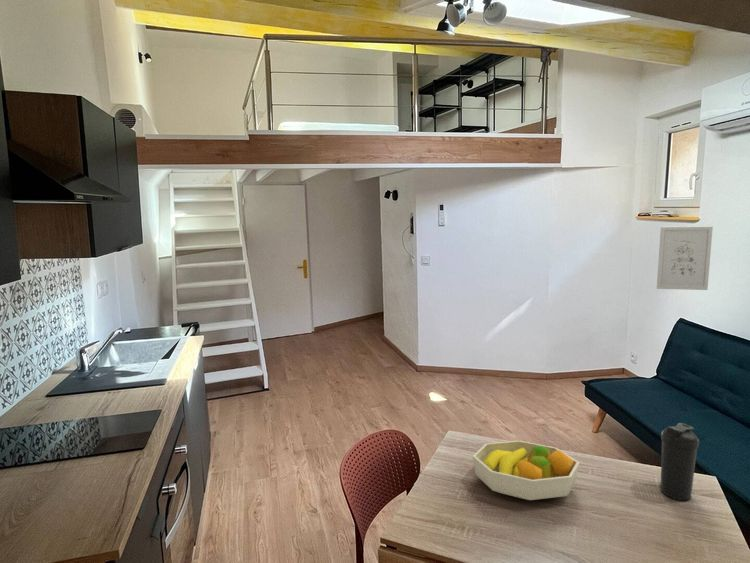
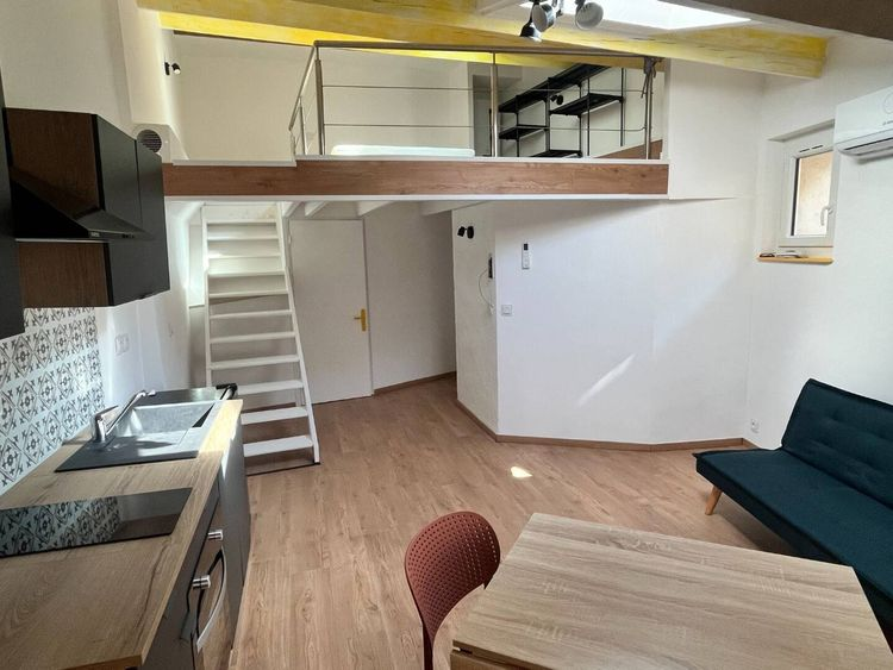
- wall art [656,225,714,291]
- water bottle [659,422,700,501]
- fruit bowl [472,440,581,501]
